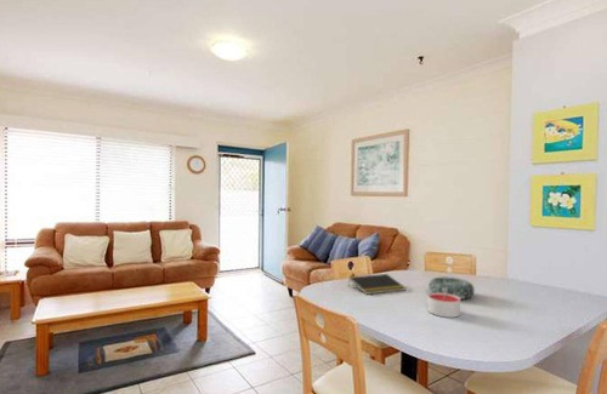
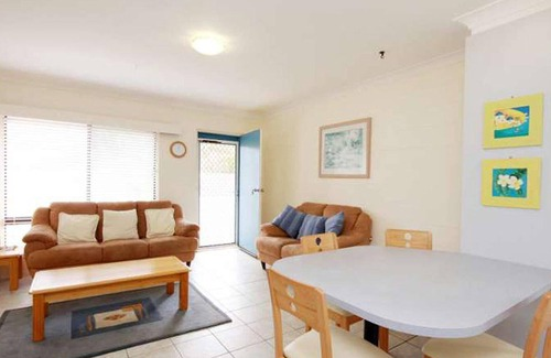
- notepad [347,273,407,296]
- candle [427,292,461,319]
- decorative bowl [427,276,476,301]
